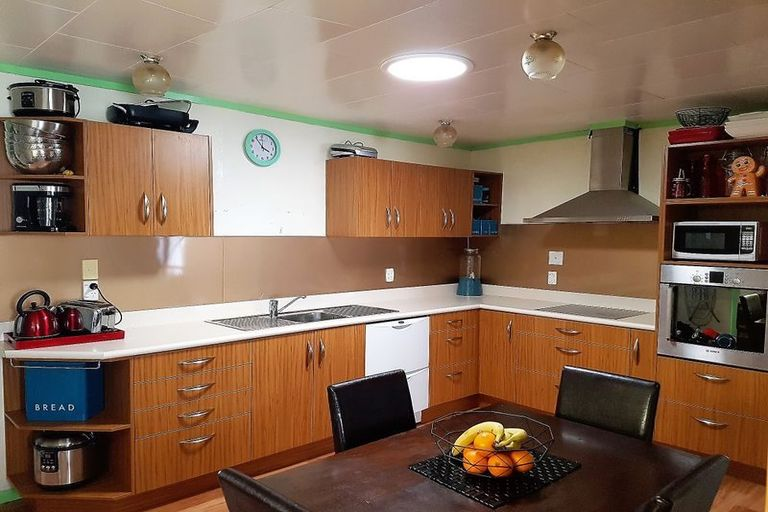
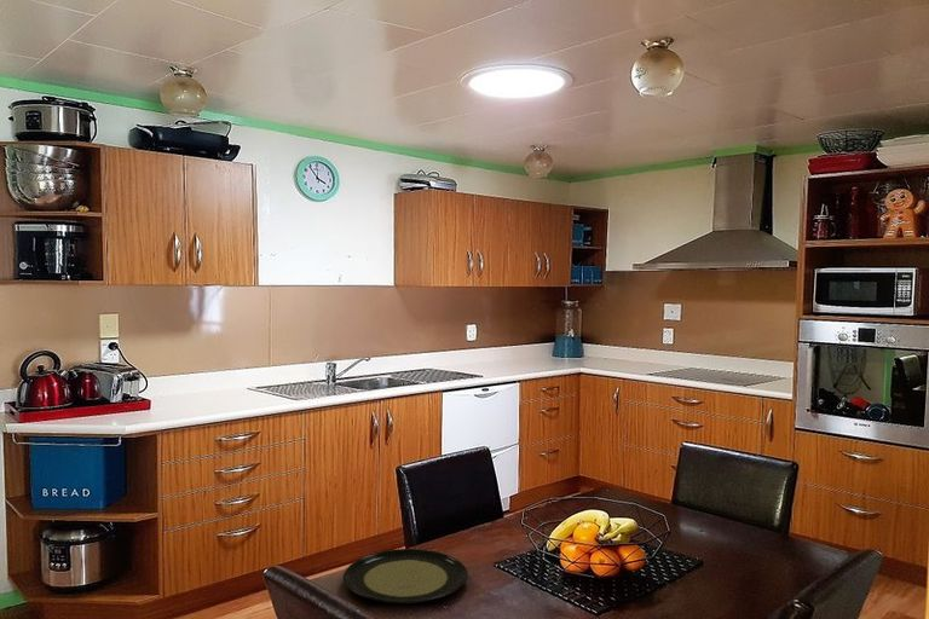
+ plate [341,548,469,604]
